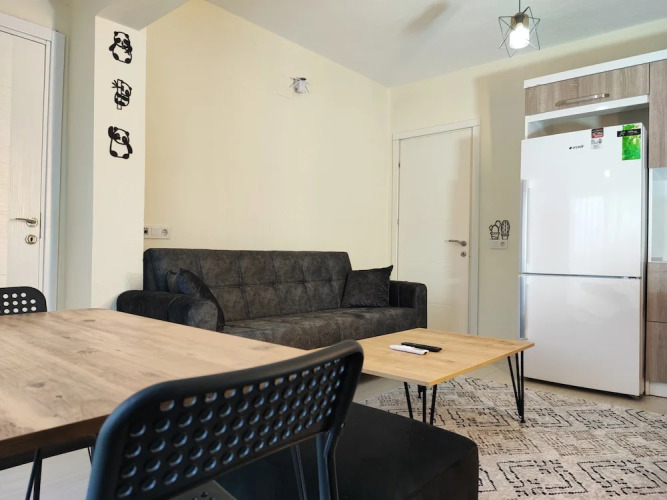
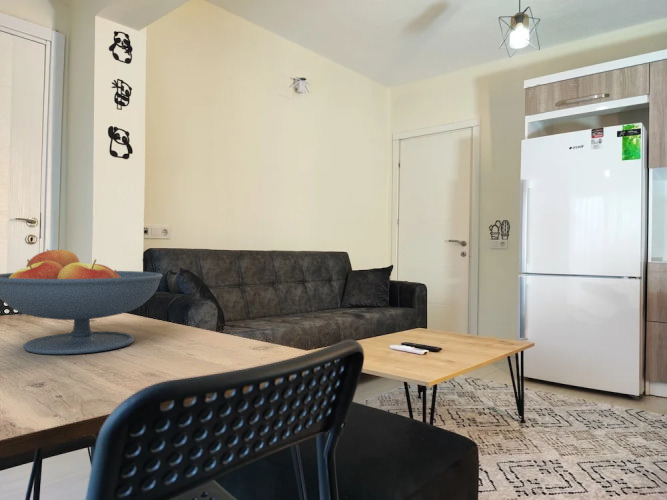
+ fruit bowl [0,248,164,355]
